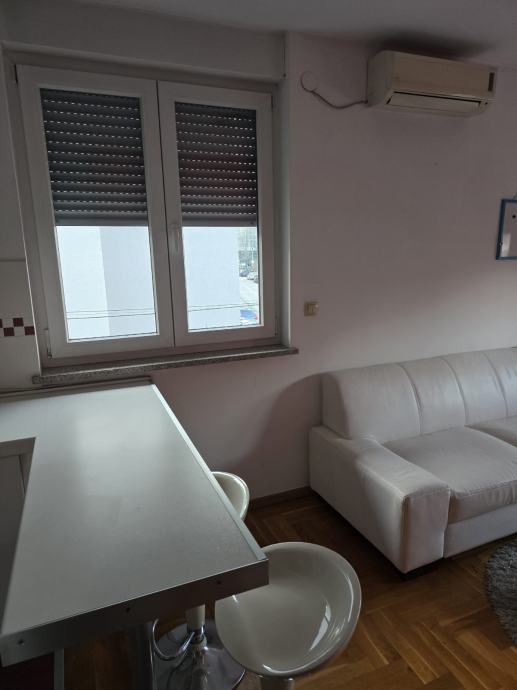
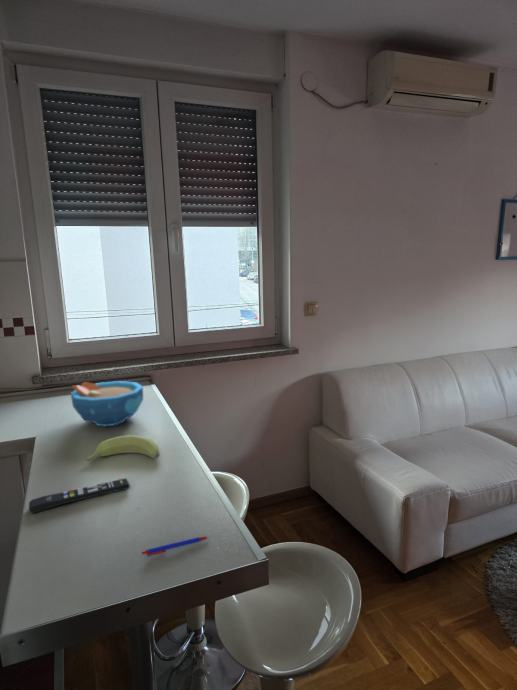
+ remote control [28,477,131,514]
+ pen [141,536,209,557]
+ bowl [70,380,144,427]
+ banana [85,434,161,464]
